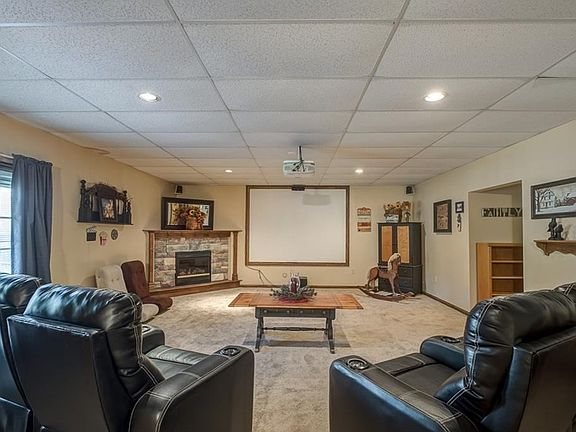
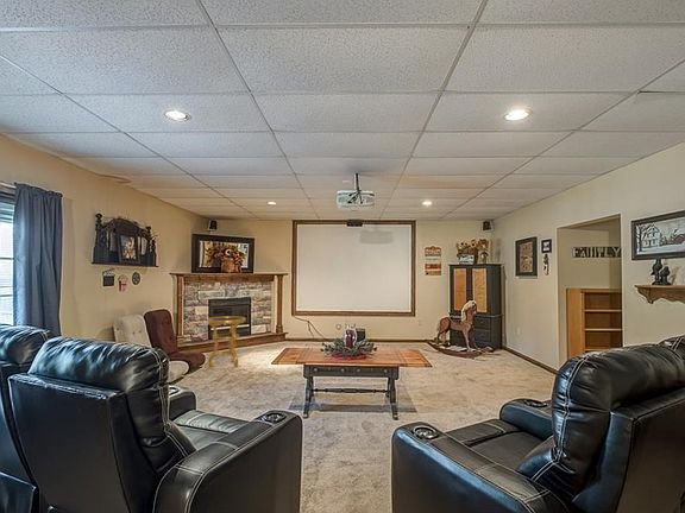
+ side table [206,315,247,369]
